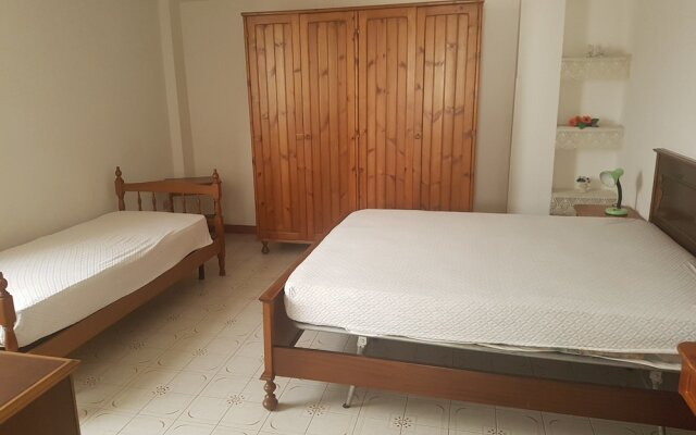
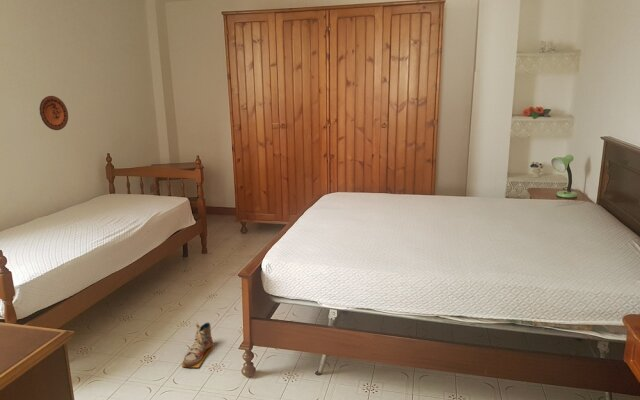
+ shoe [181,321,215,368]
+ decorative plate [39,95,69,131]
